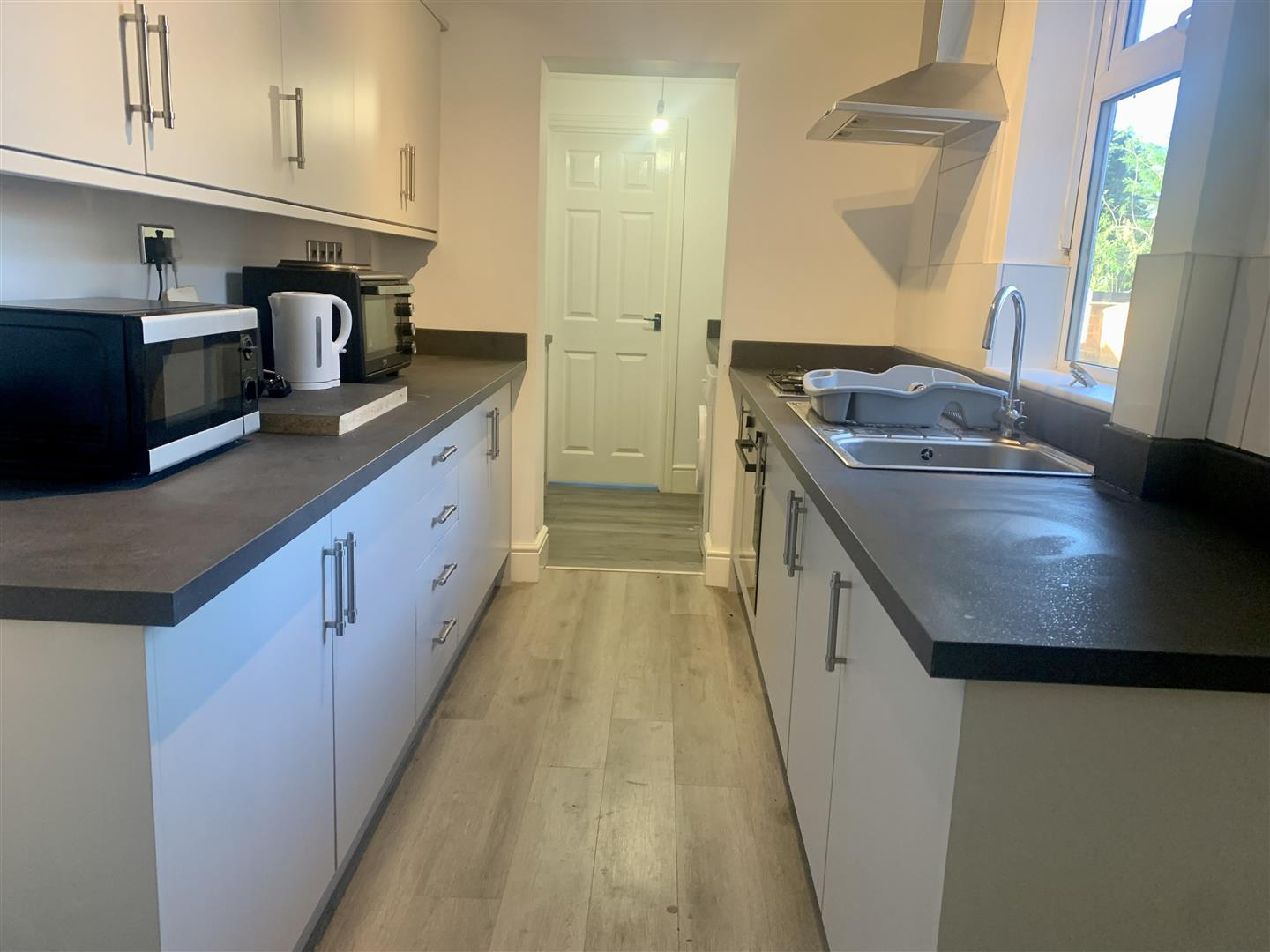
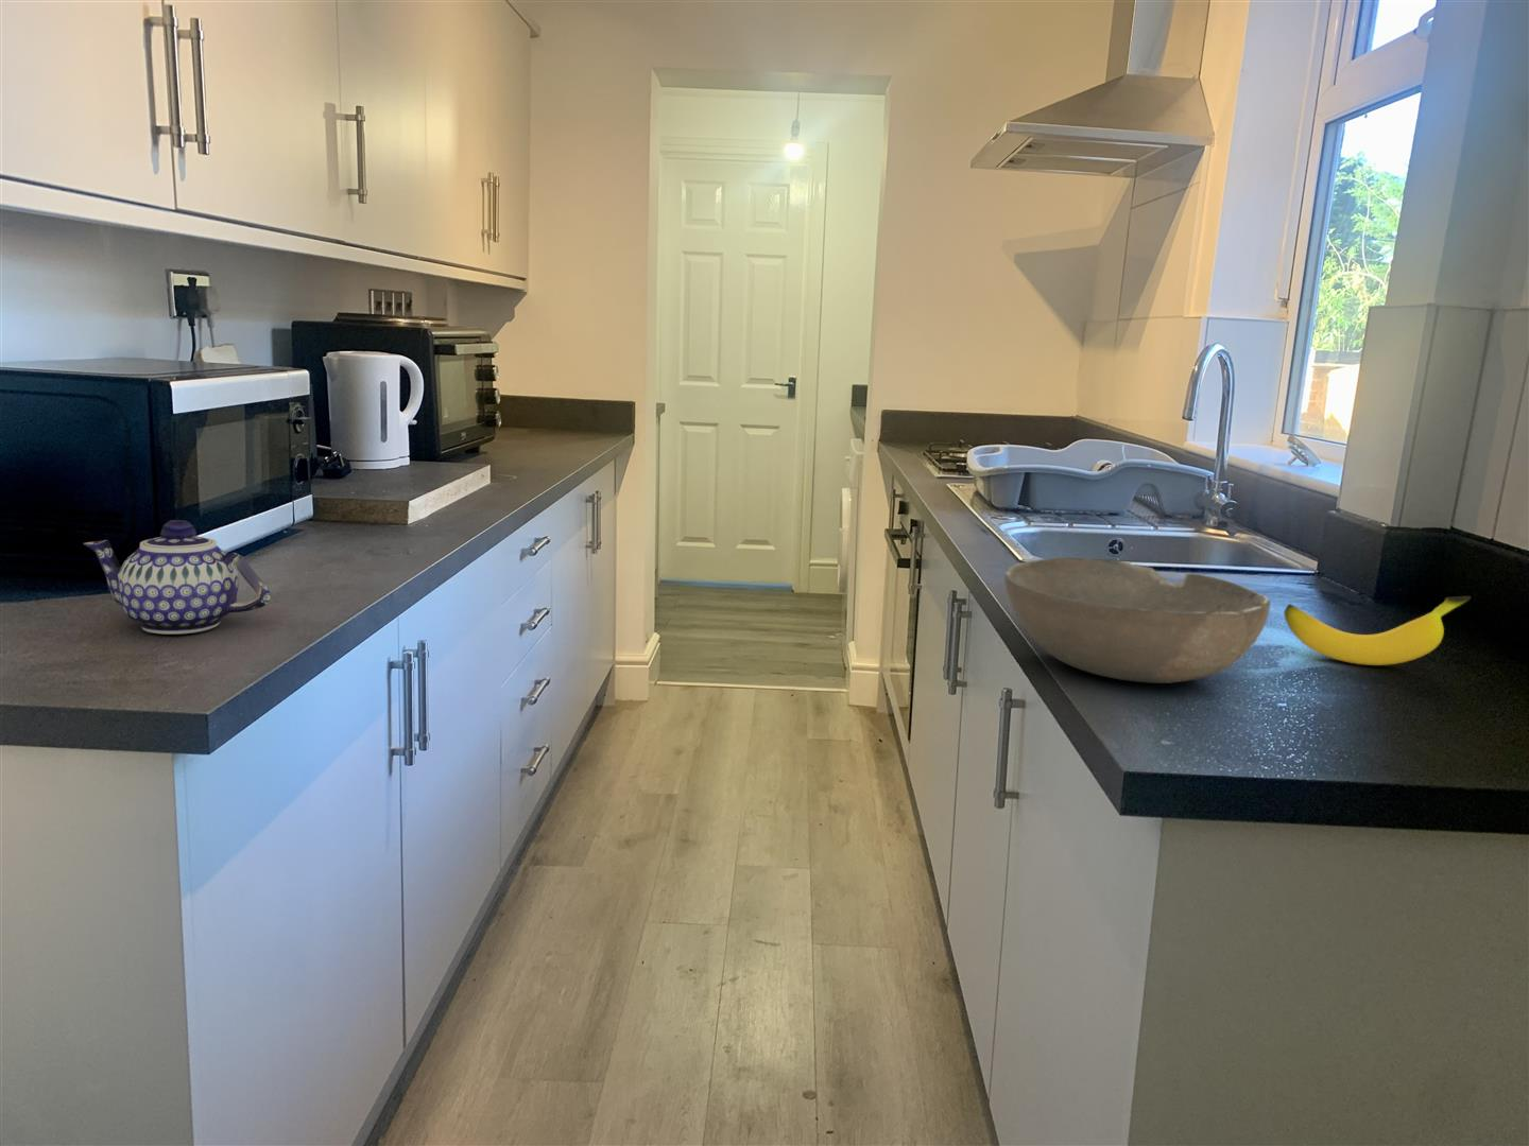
+ bowl [1003,556,1273,685]
+ teapot [82,519,271,636]
+ banana [1282,596,1471,667]
